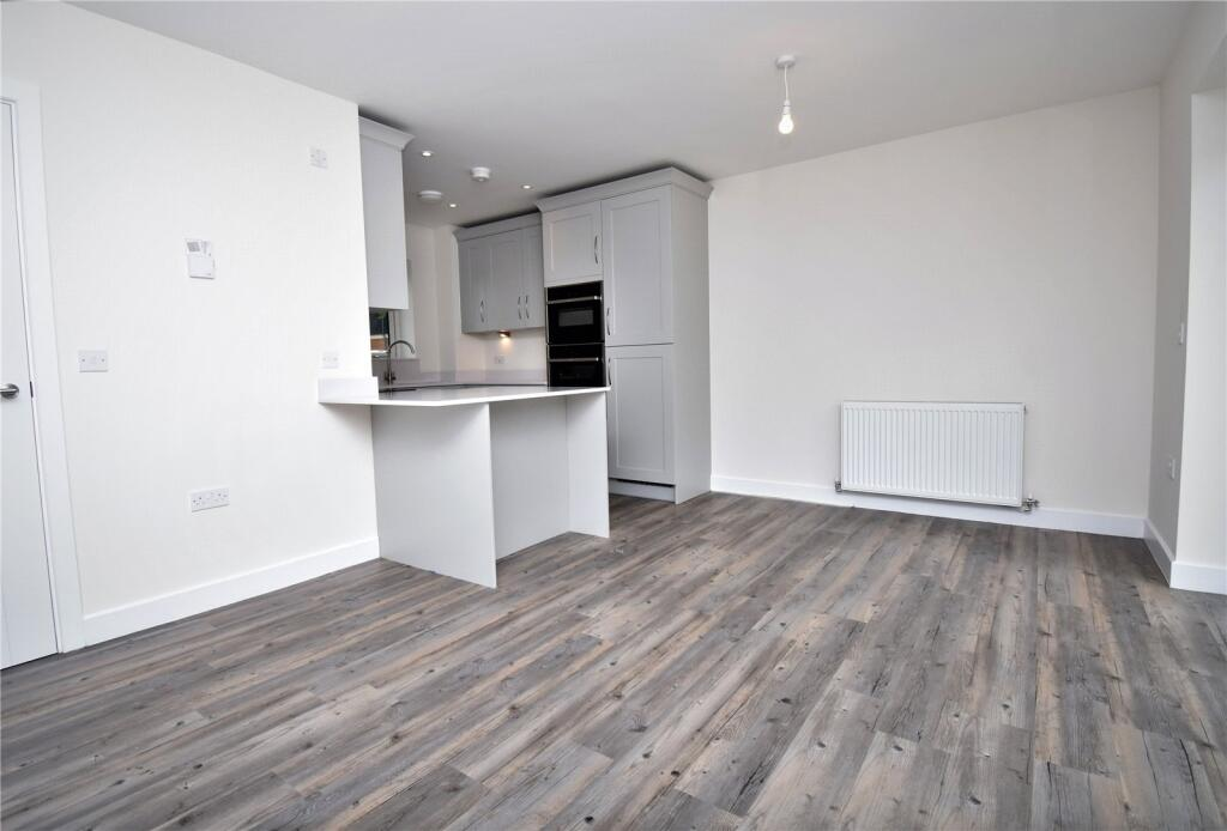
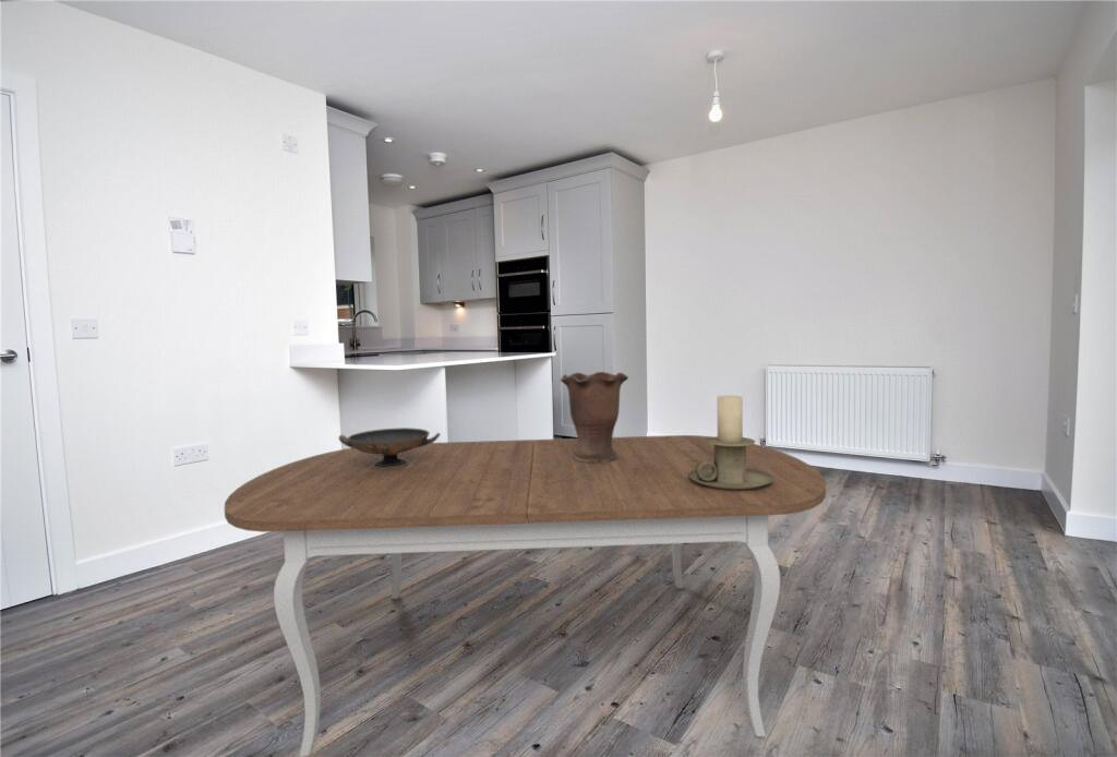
+ vase [560,371,629,464]
+ decorative bowl [337,426,442,469]
+ dining table [224,434,827,757]
+ candle holder [688,395,774,490]
